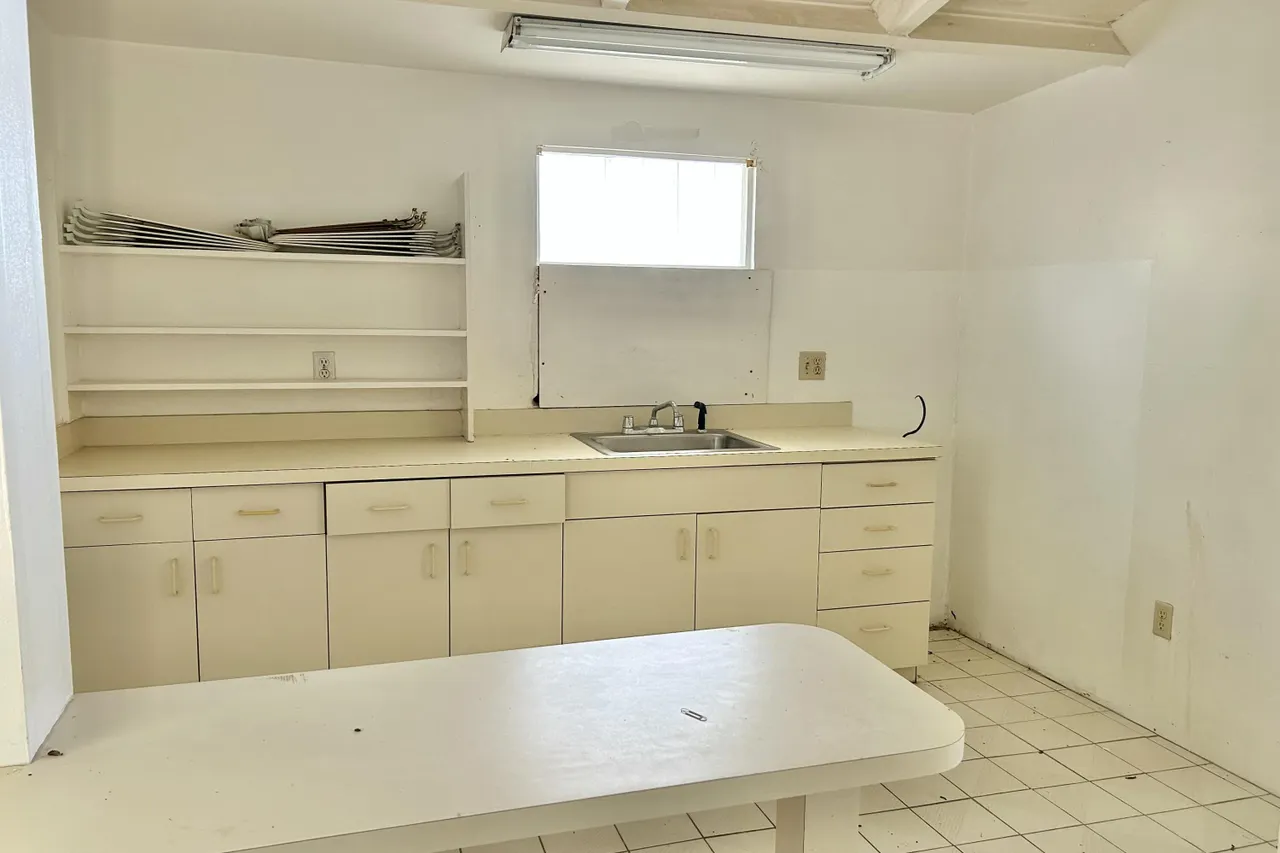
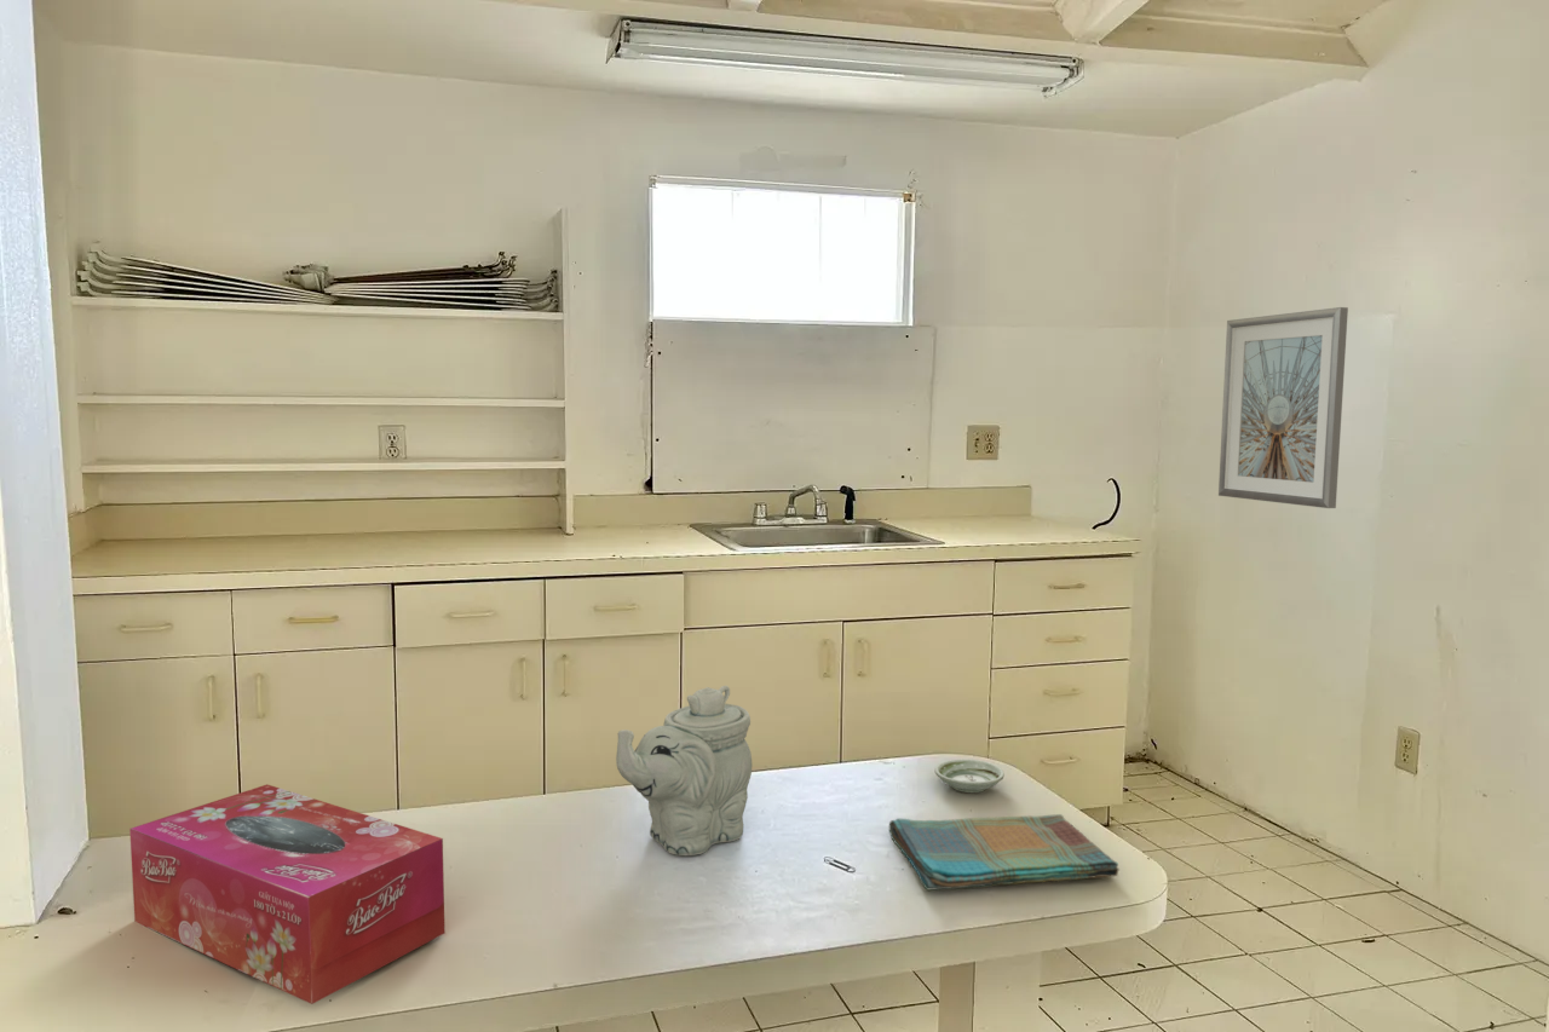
+ tissue box [128,783,447,1005]
+ picture frame [1217,306,1349,509]
+ saucer [934,759,1006,794]
+ teapot [615,685,753,857]
+ dish towel [888,813,1121,890]
